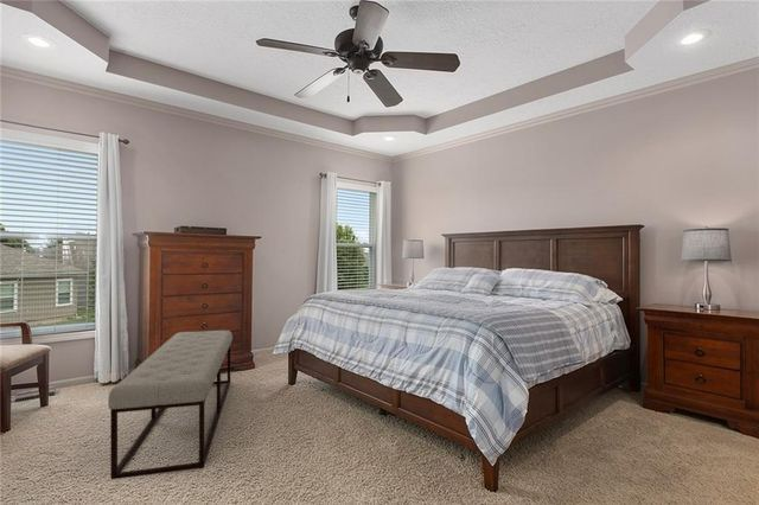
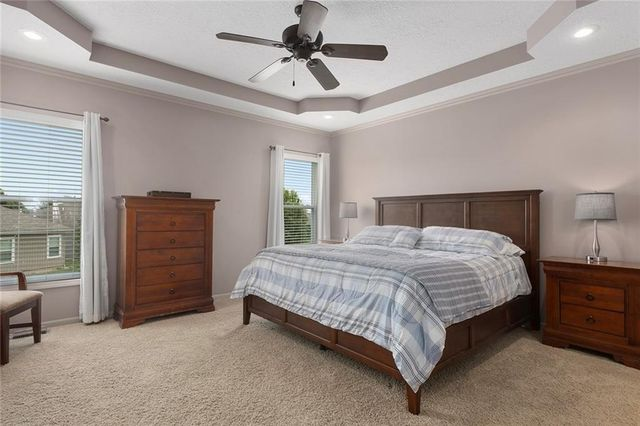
- bench [107,330,234,480]
